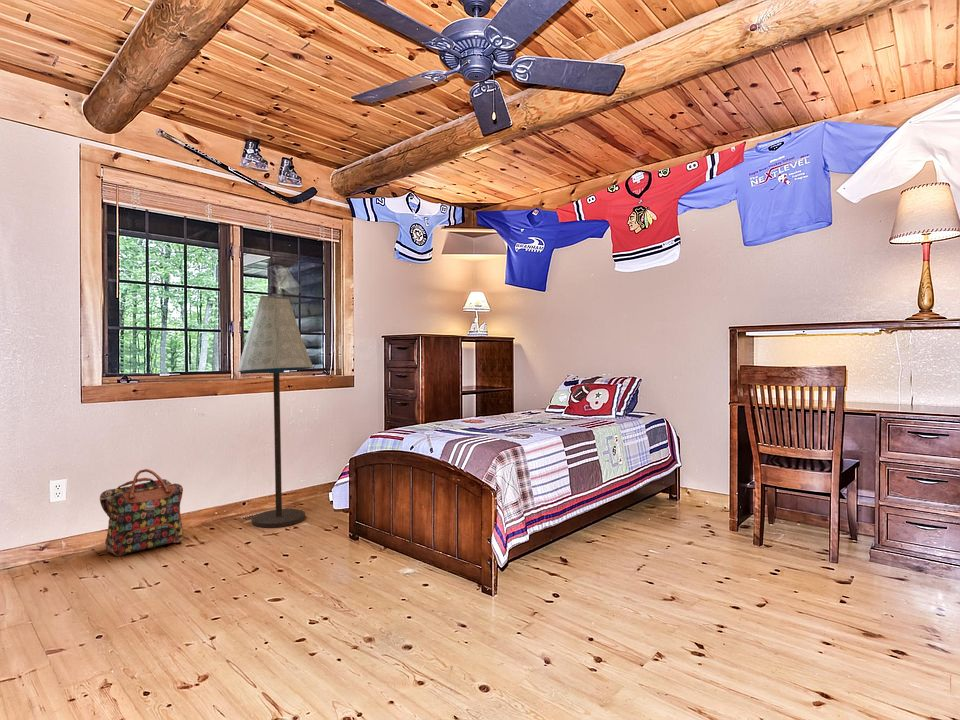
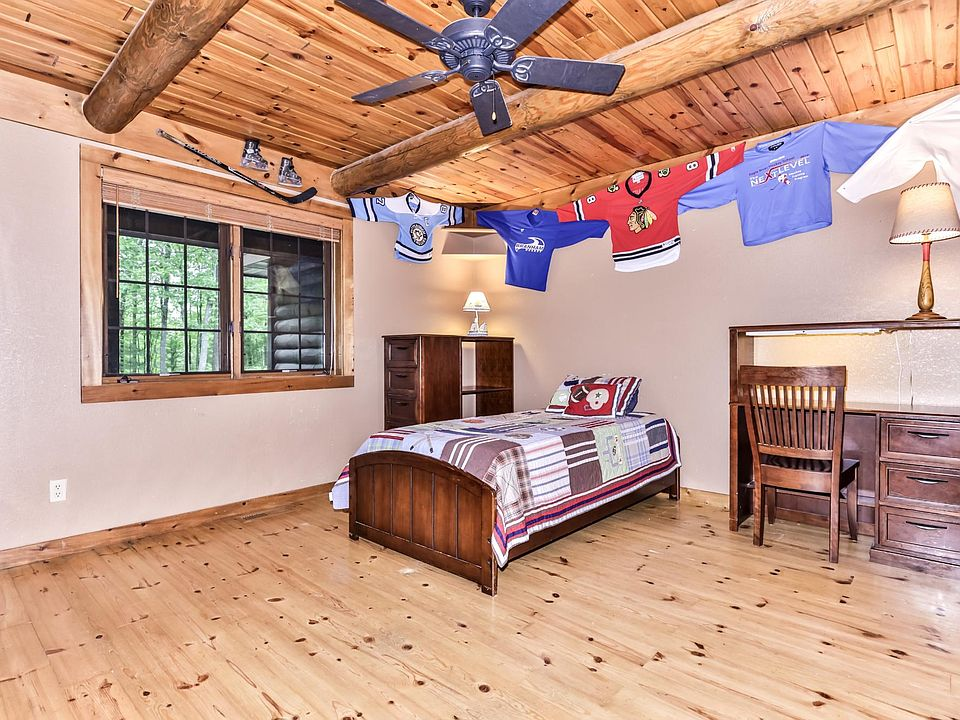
- floor lamp [236,295,314,529]
- backpack [99,468,184,557]
